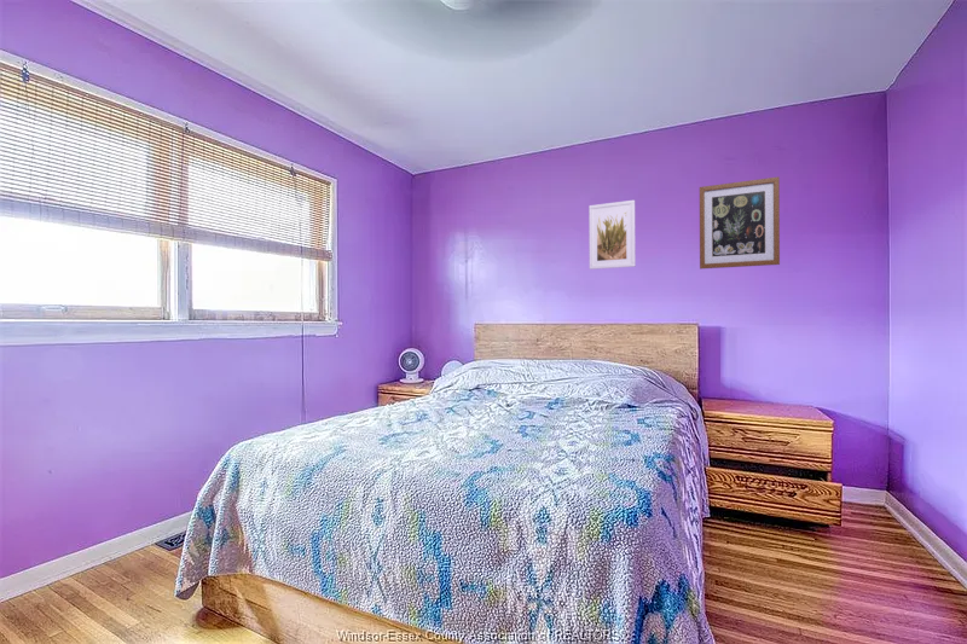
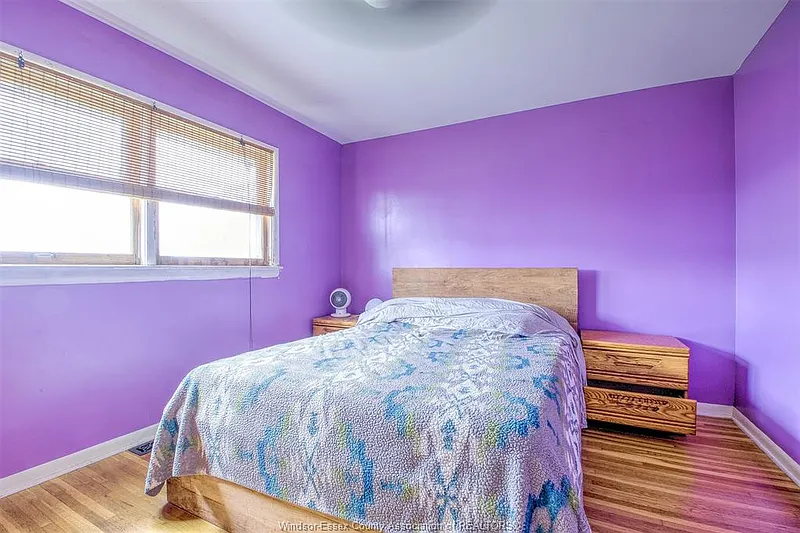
- wall art [699,175,781,269]
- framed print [587,199,637,271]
